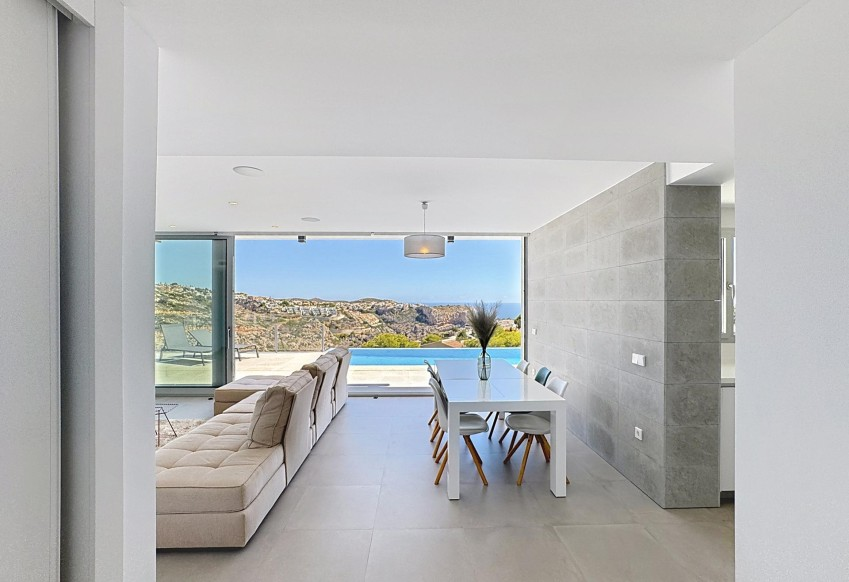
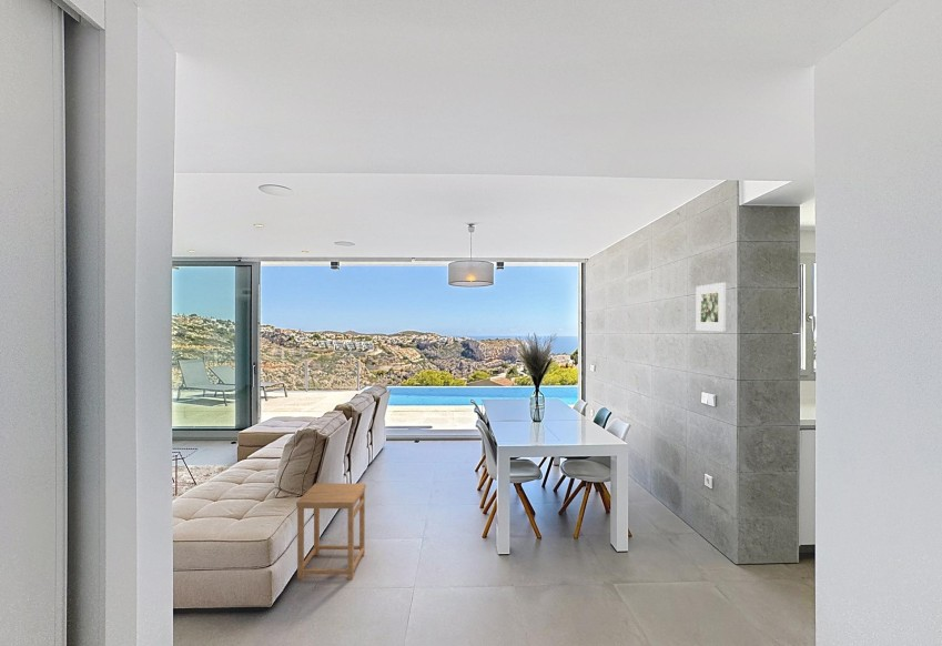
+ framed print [695,282,727,332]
+ side table [295,483,367,581]
